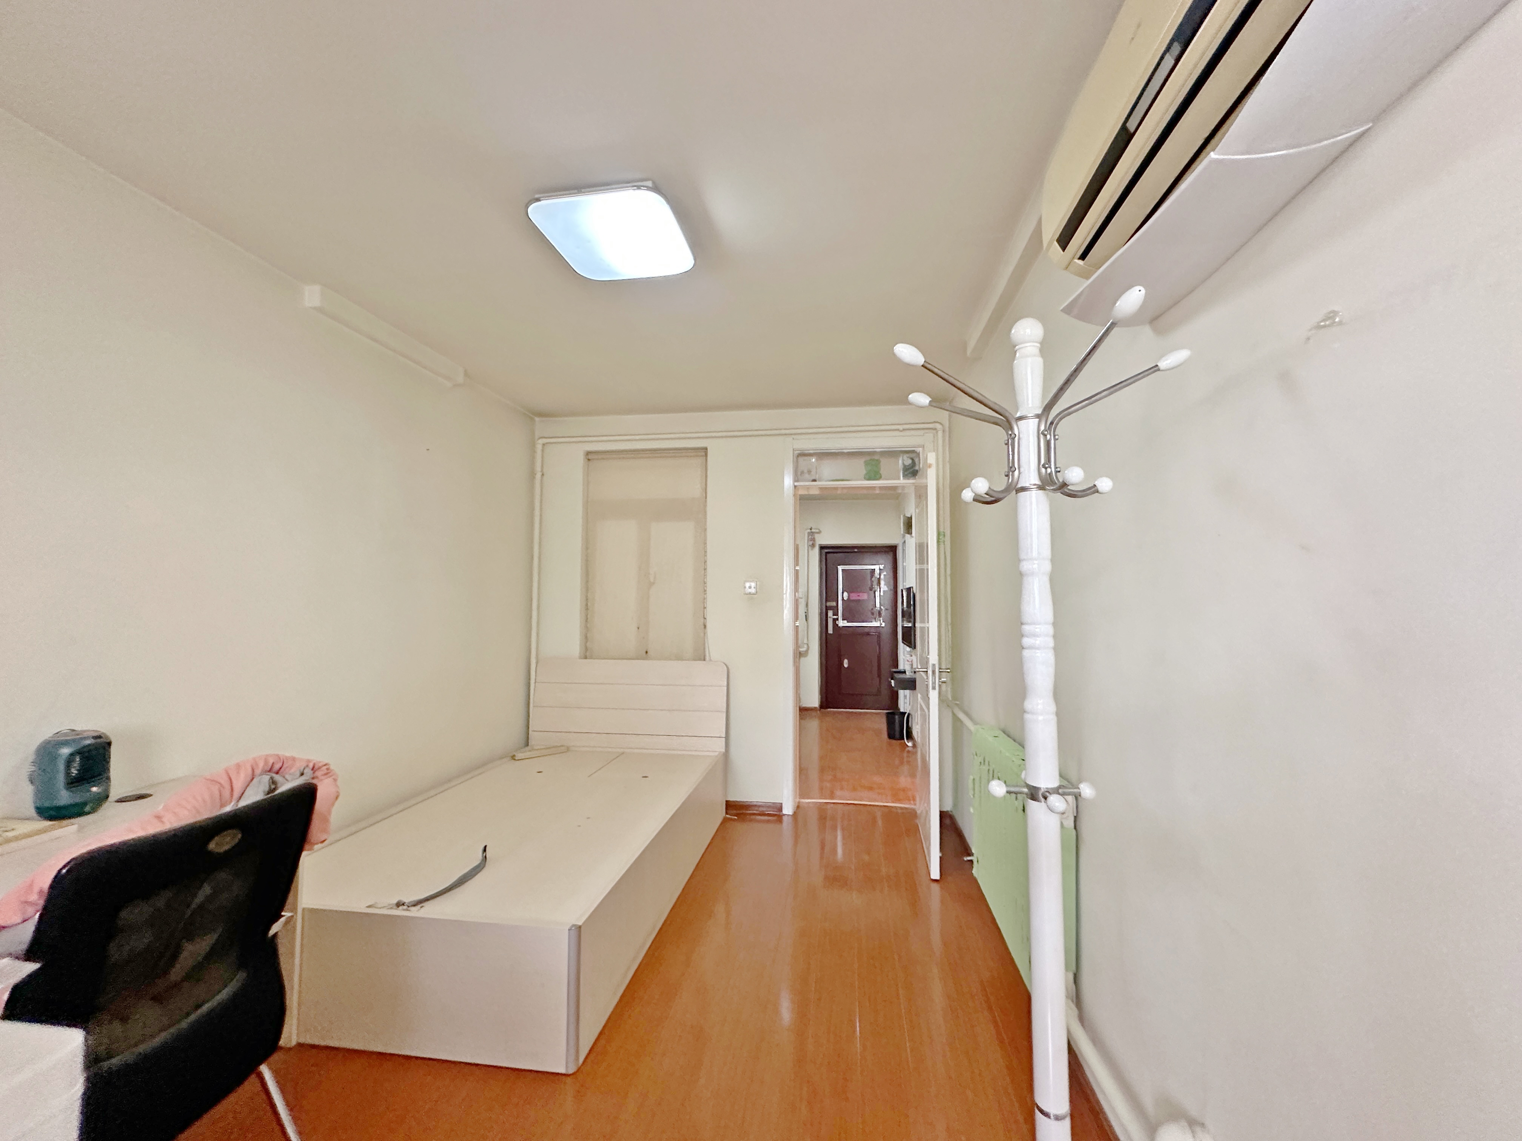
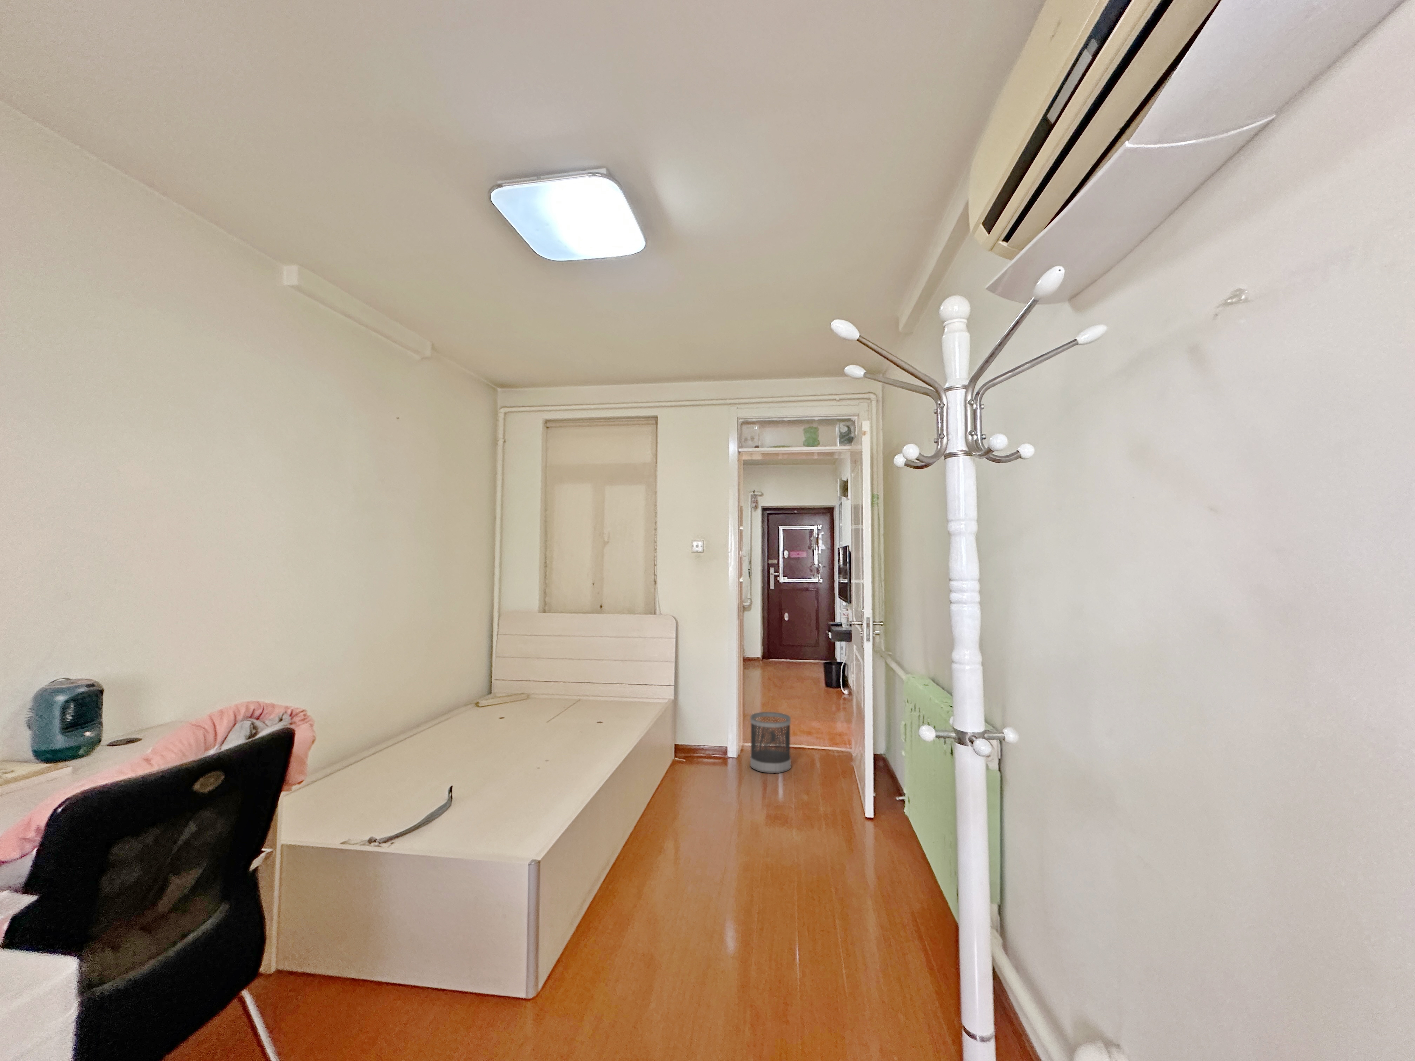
+ wastebasket [750,711,791,773]
